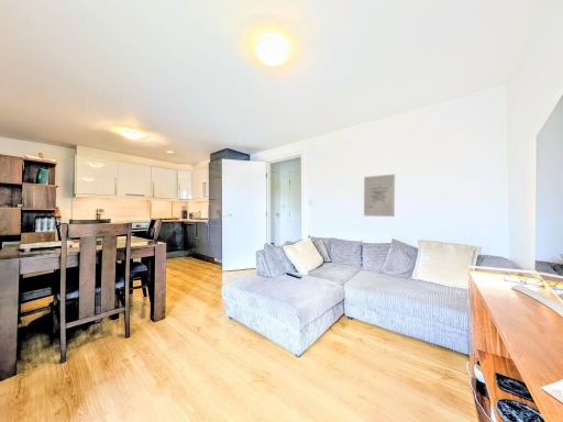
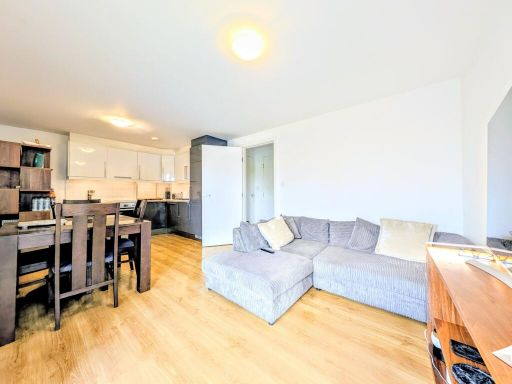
- wall art [363,174,396,218]
